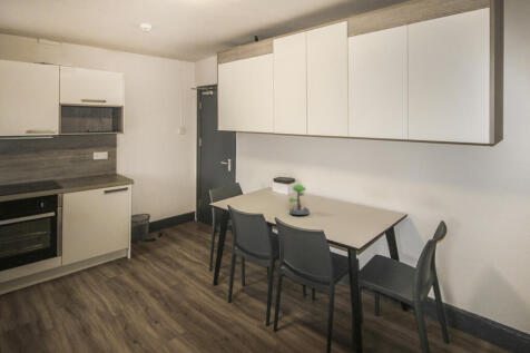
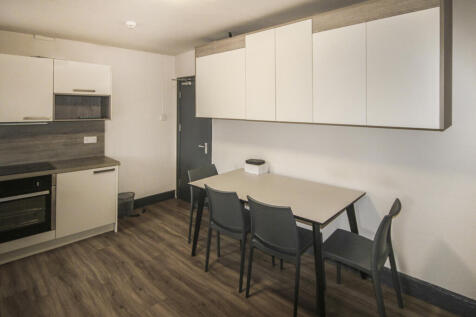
- plant [287,184,311,216]
